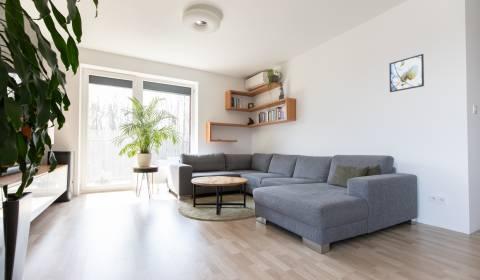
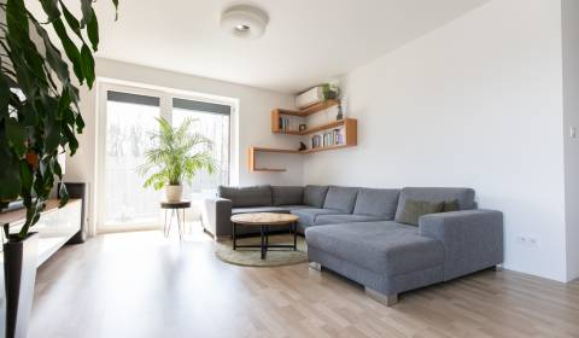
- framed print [388,53,425,93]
